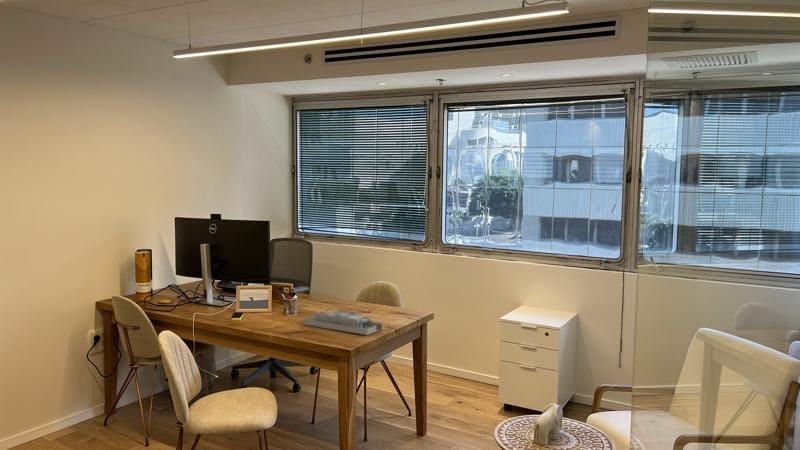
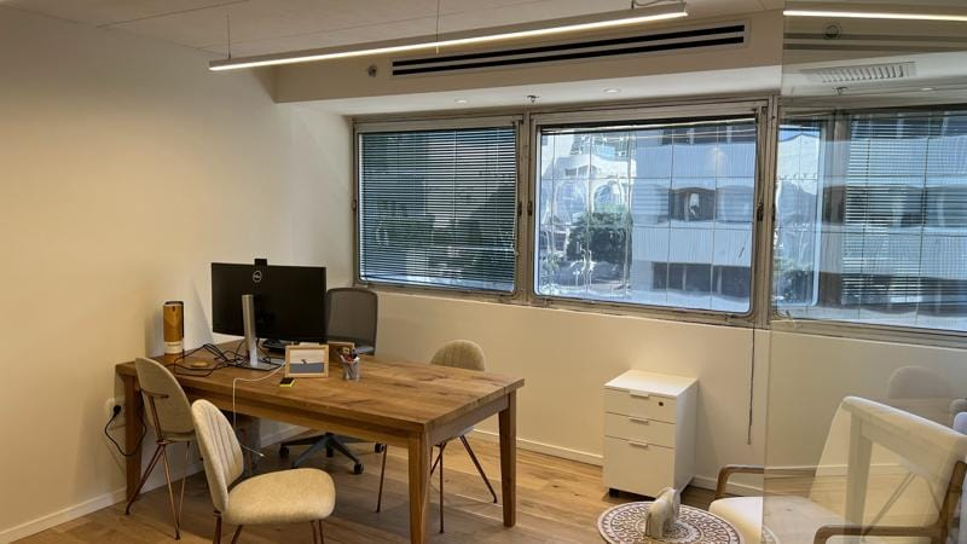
- desk organizer [302,309,384,336]
